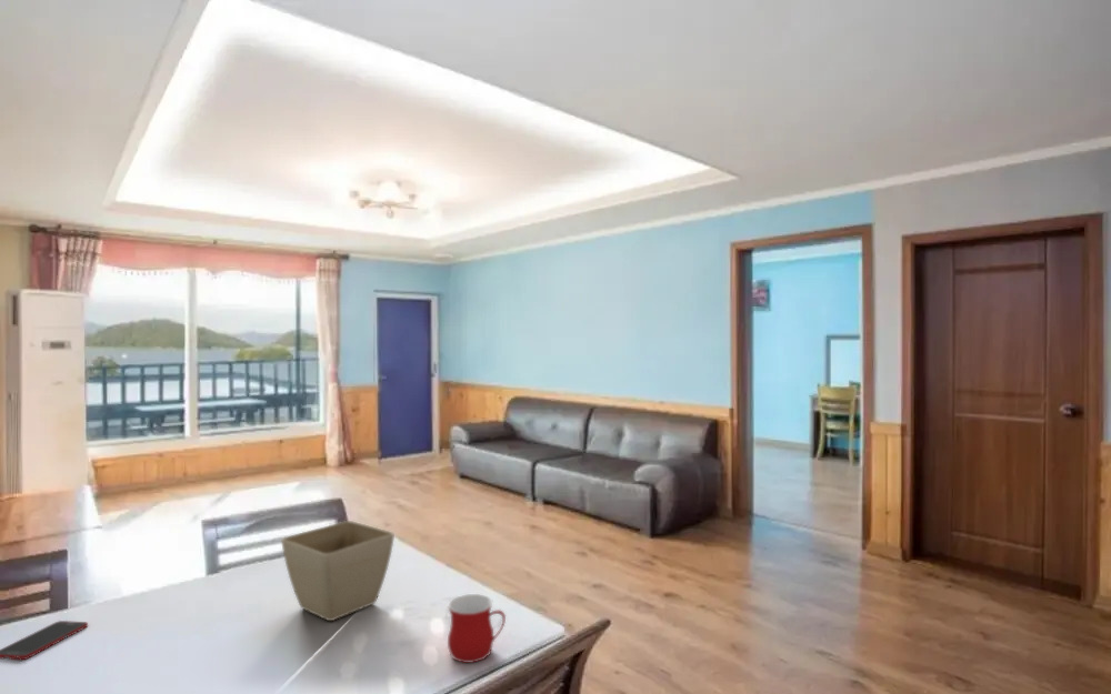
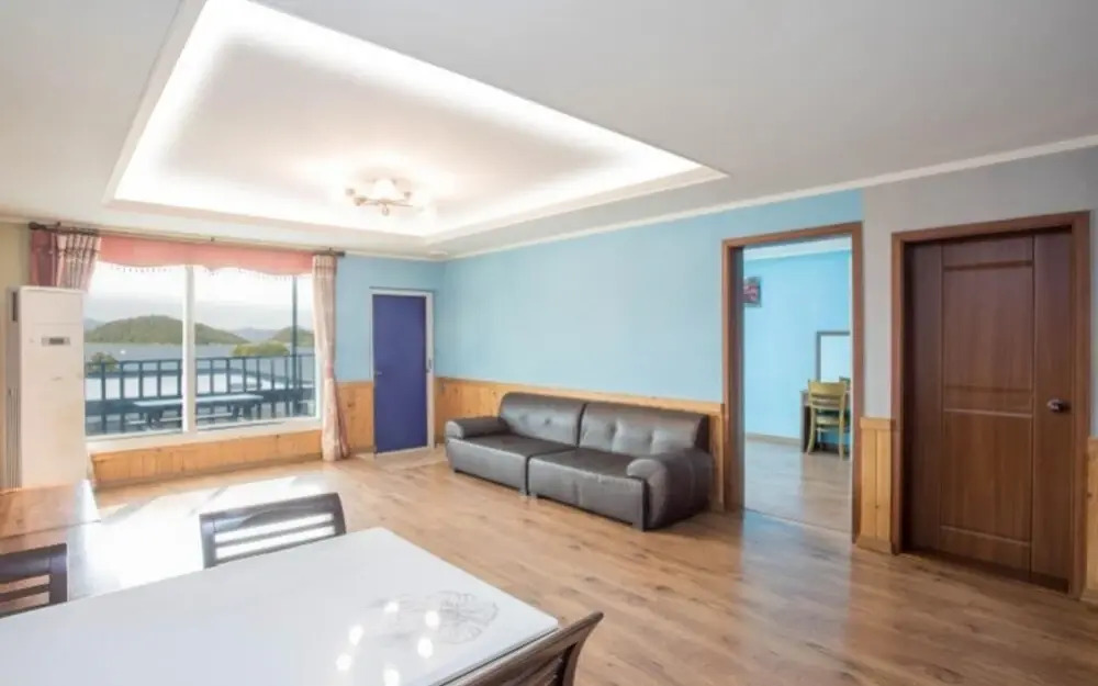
- flower pot [280,520,396,622]
- mug [447,593,507,664]
- cell phone [0,620,89,661]
